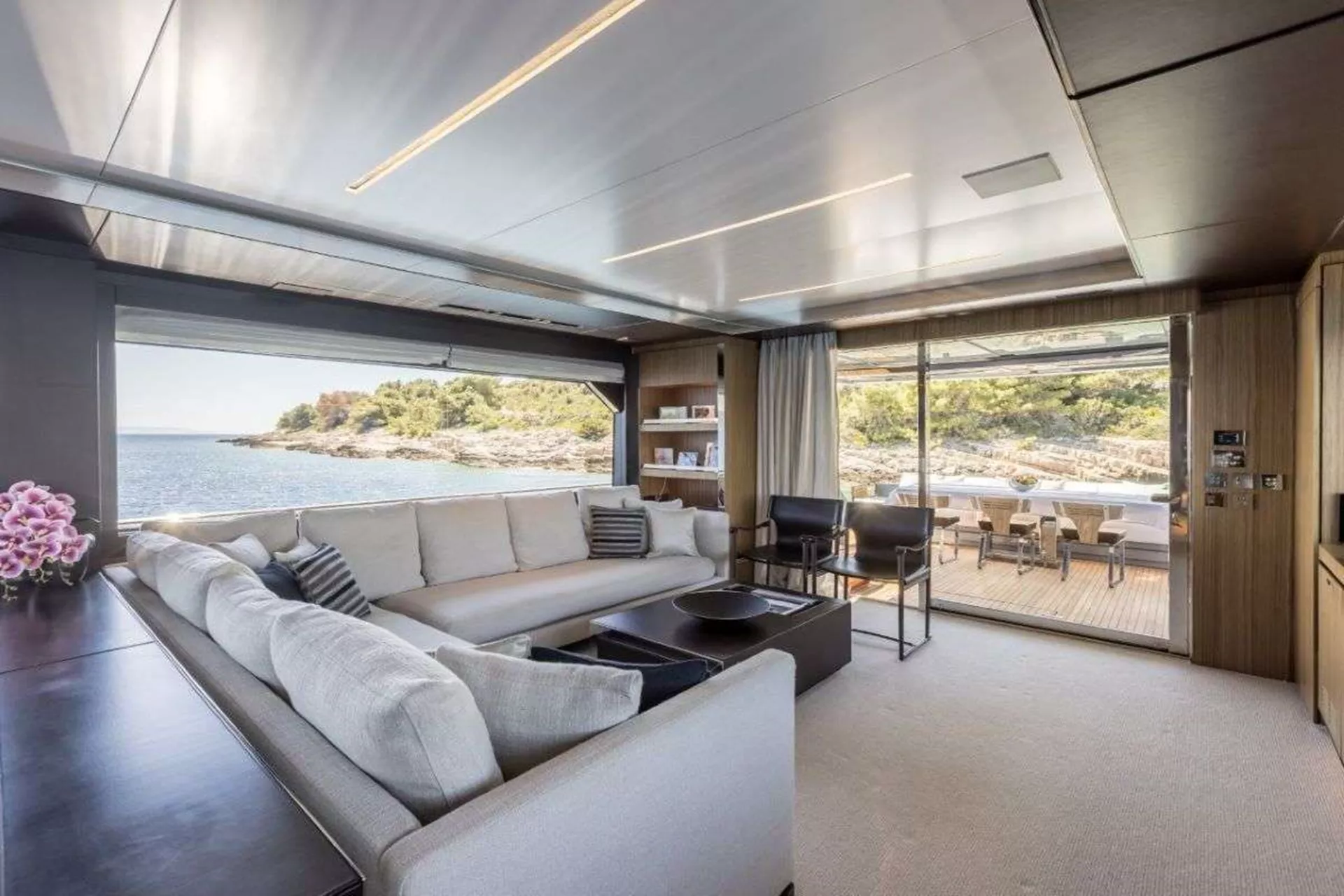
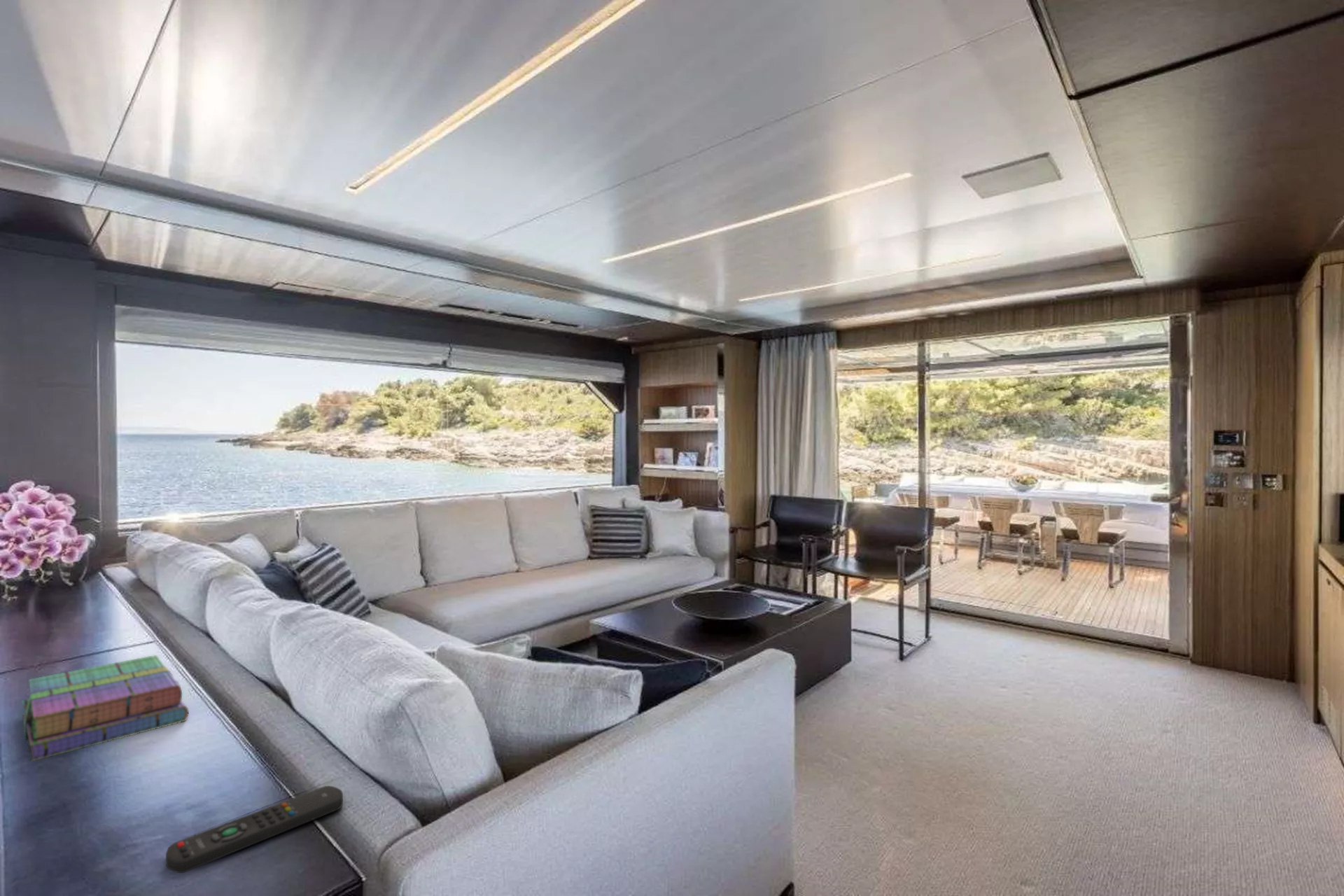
+ remote control [165,785,344,874]
+ books [21,654,190,762]
